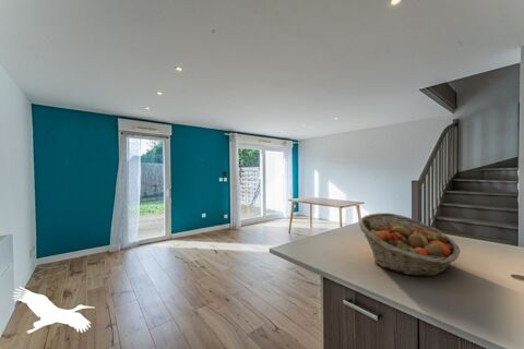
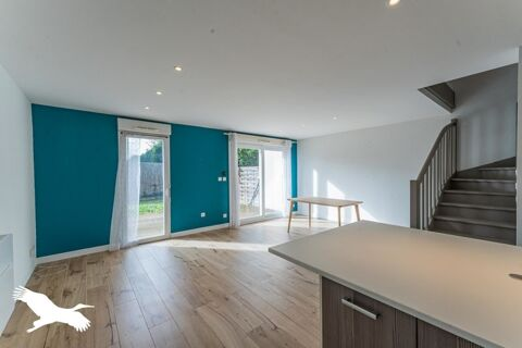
- fruit basket [357,212,462,277]
